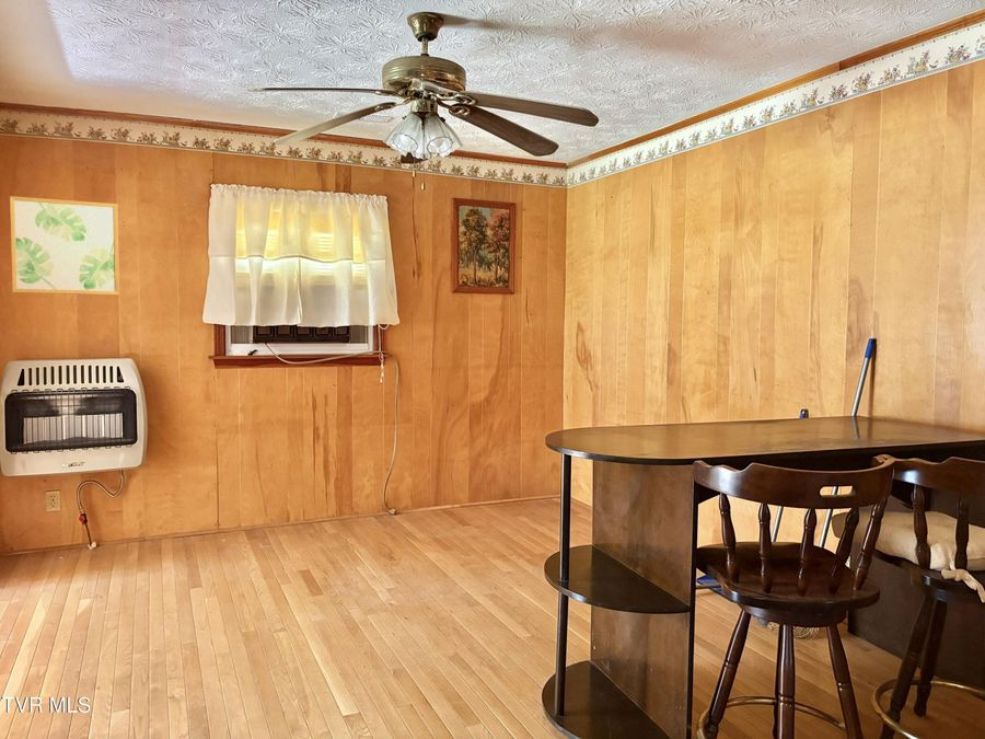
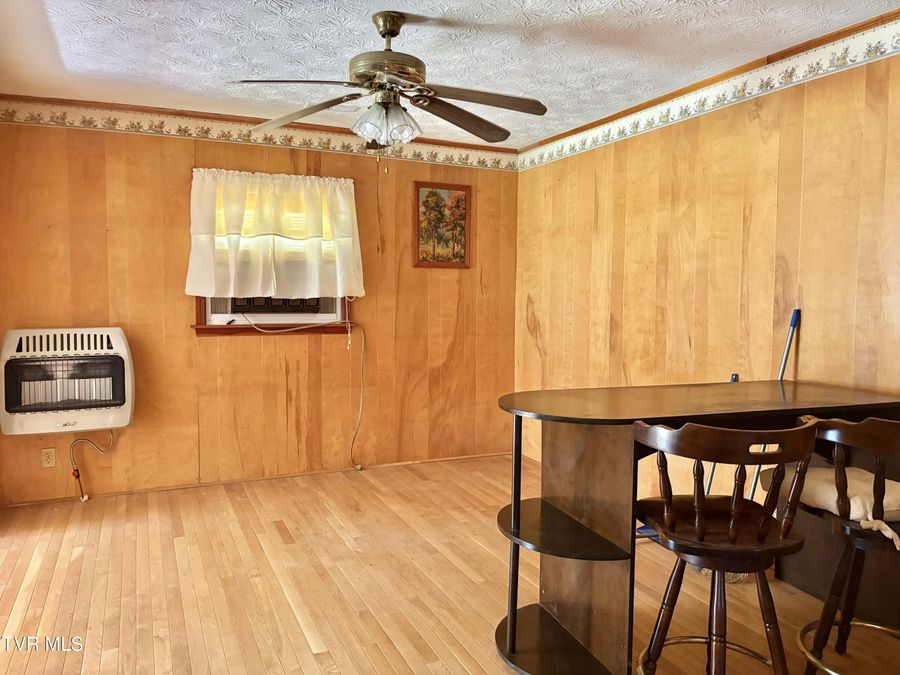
- wall art [9,195,120,297]
